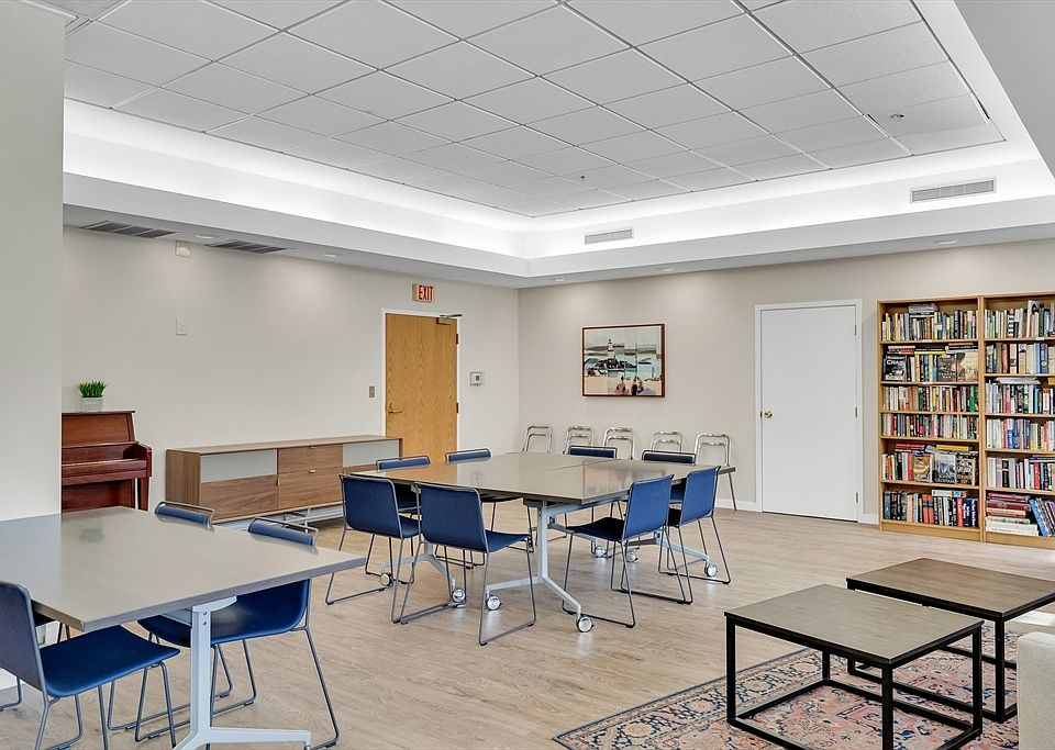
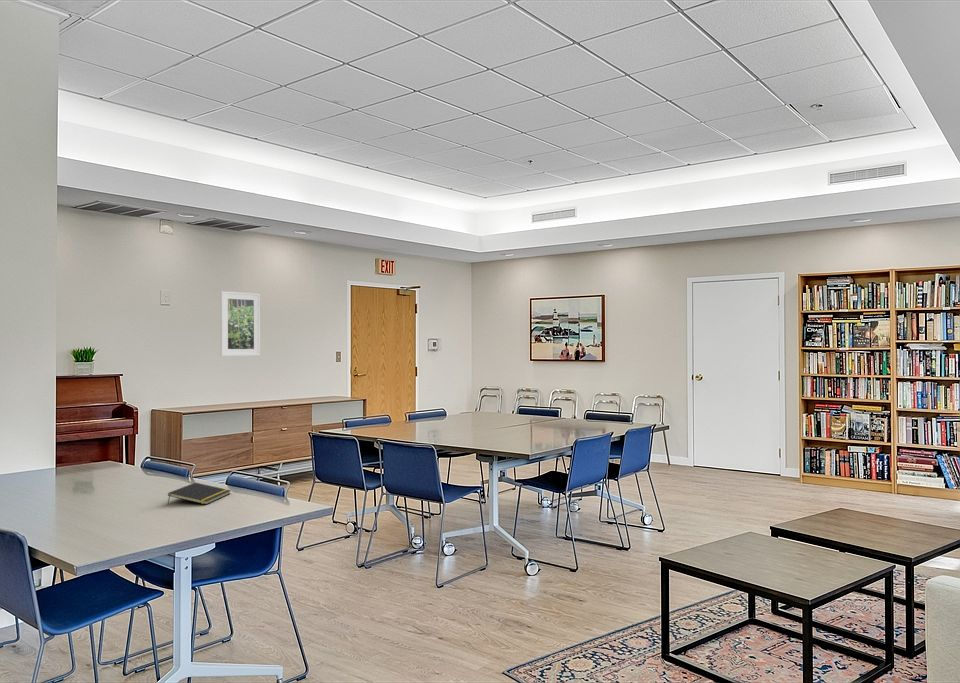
+ notepad [167,482,232,505]
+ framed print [220,290,261,357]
